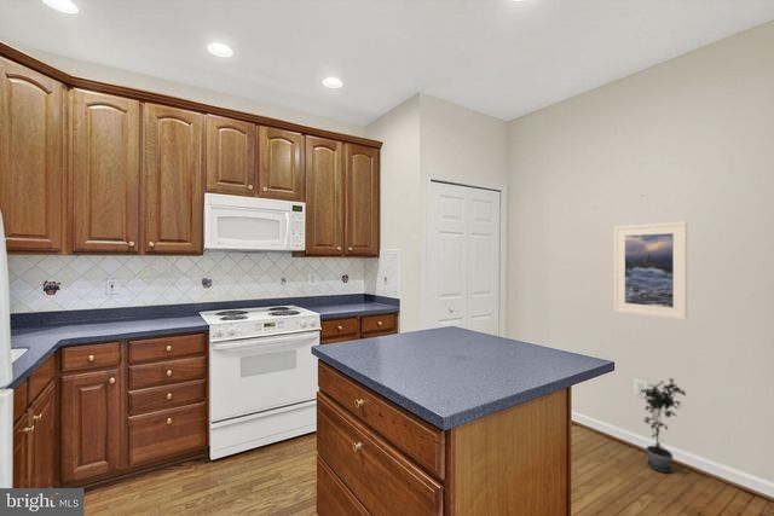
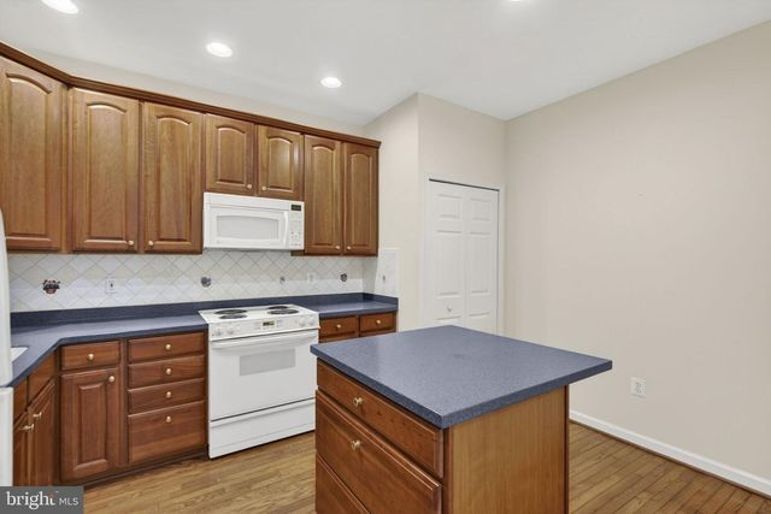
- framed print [613,220,688,321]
- potted plant [636,377,687,474]
